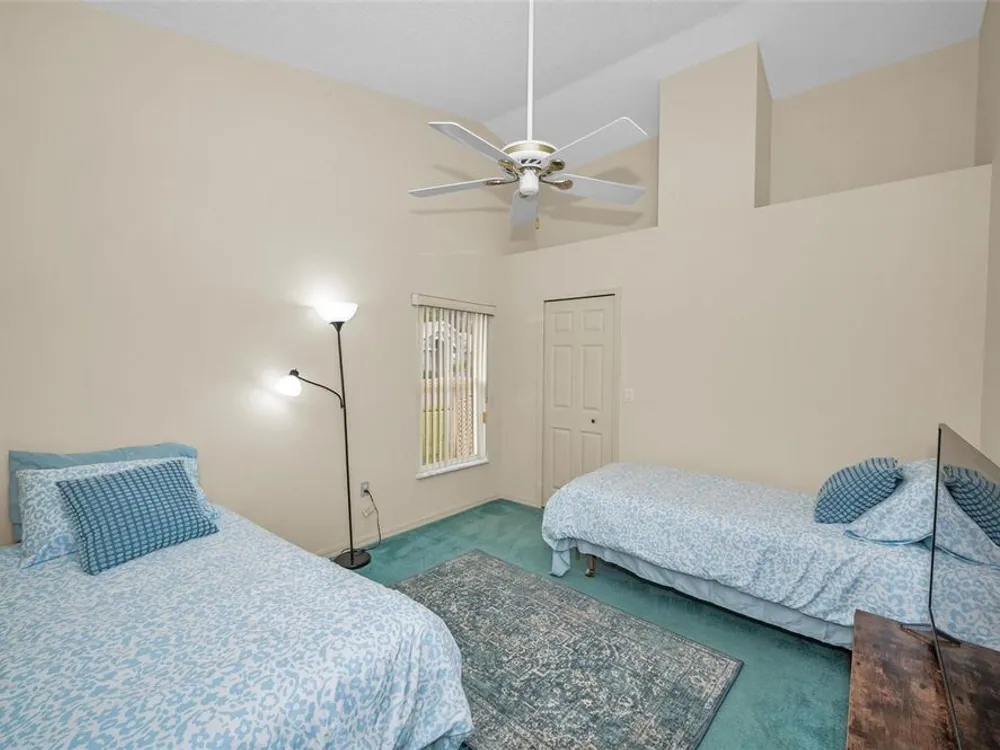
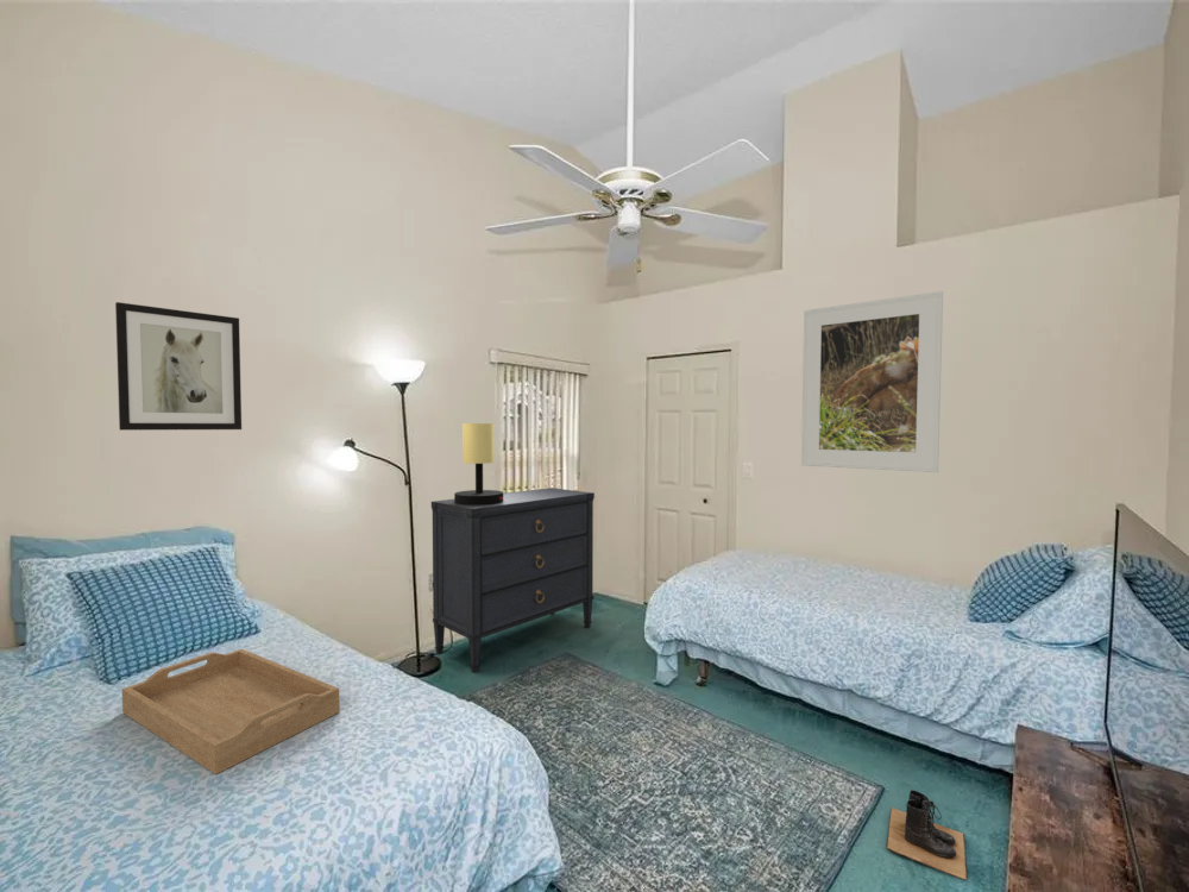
+ wall art [114,301,243,432]
+ serving tray [121,648,341,775]
+ dresser [430,486,596,674]
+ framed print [800,290,944,473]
+ table lamp [453,422,504,505]
+ boots [885,789,969,881]
